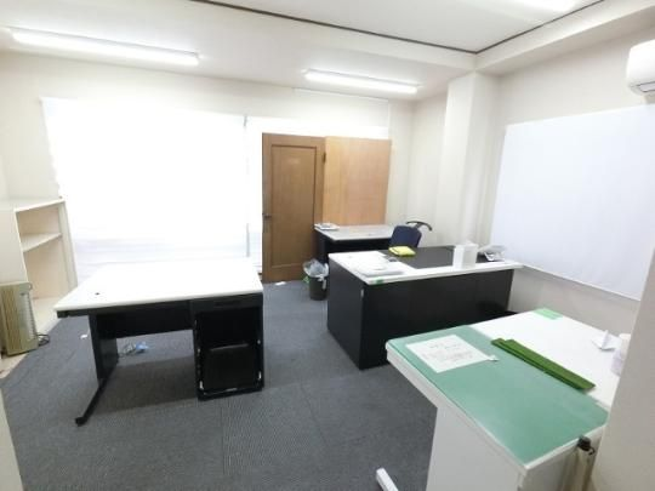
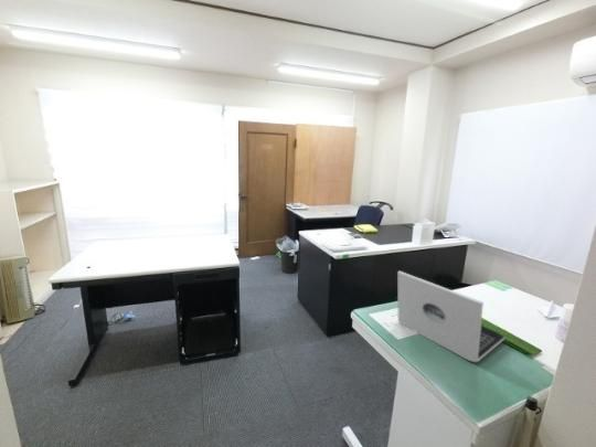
+ laptop [396,270,505,363]
